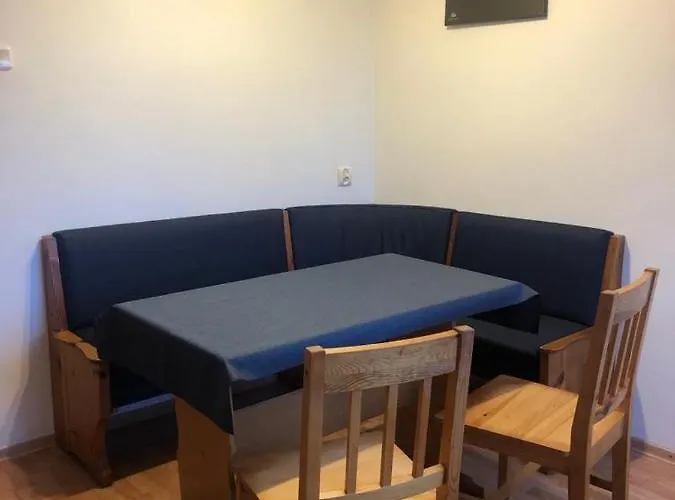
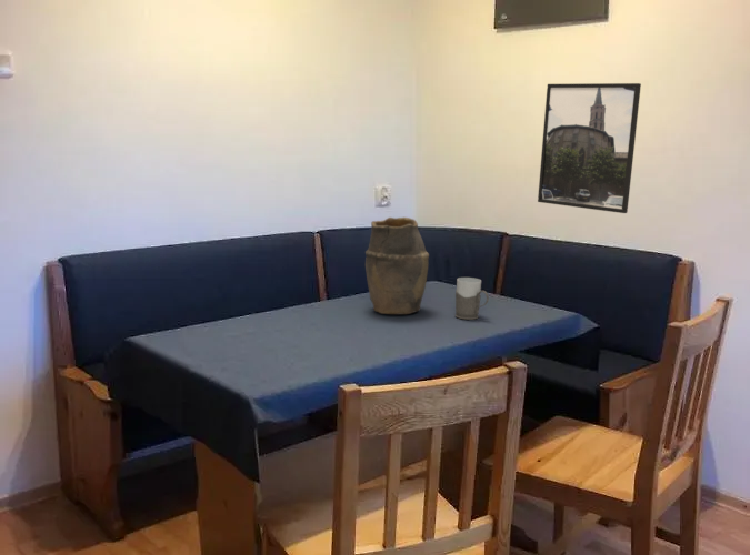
+ vase [364,216,430,315]
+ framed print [537,82,642,214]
+ mug [454,276,490,321]
